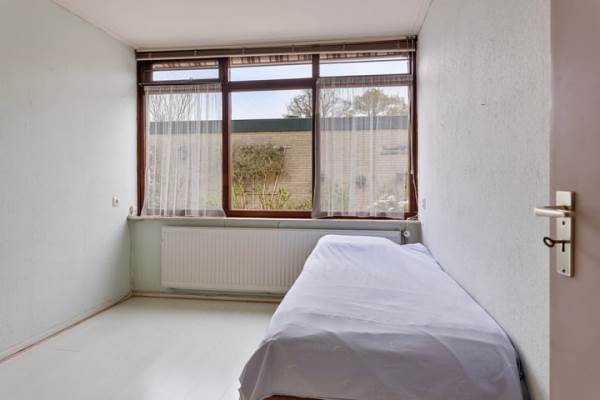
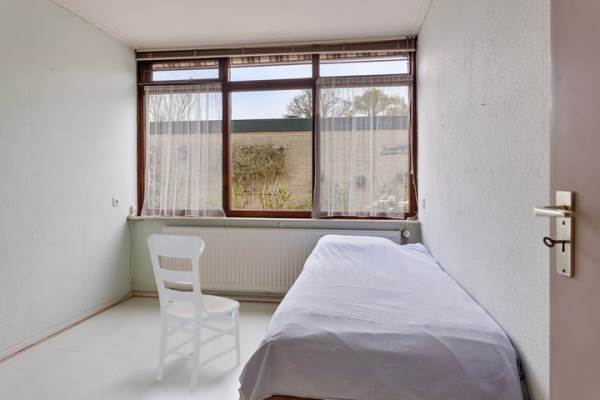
+ chair [146,233,241,395]
